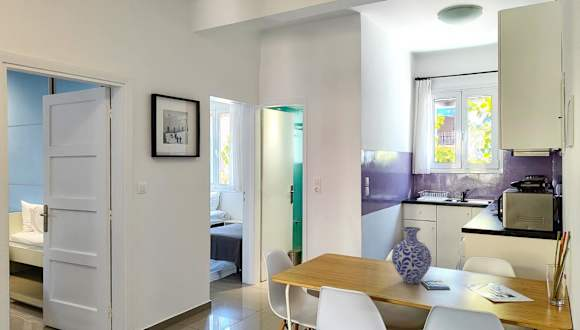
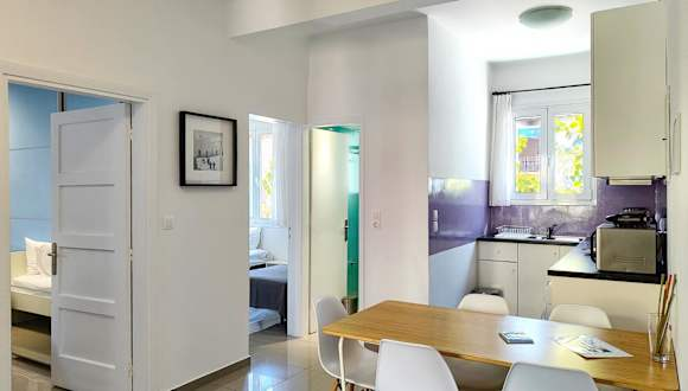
- vase [391,226,432,285]
